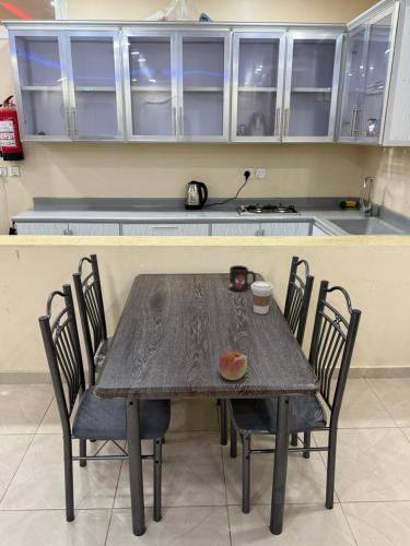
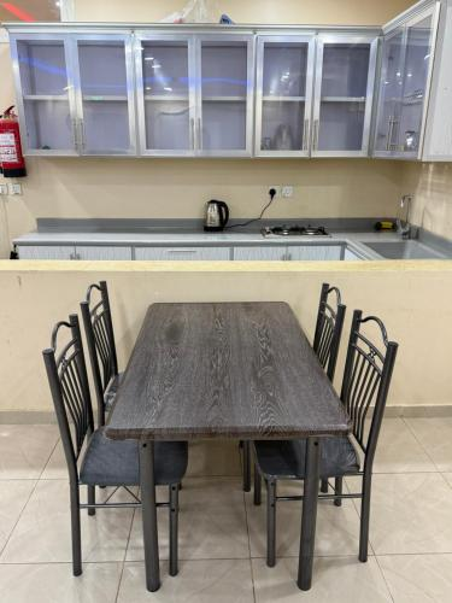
- mug [229,264,257,293]
- apple [218,349,248,381]
- coffee cup [250,281,274,314]
